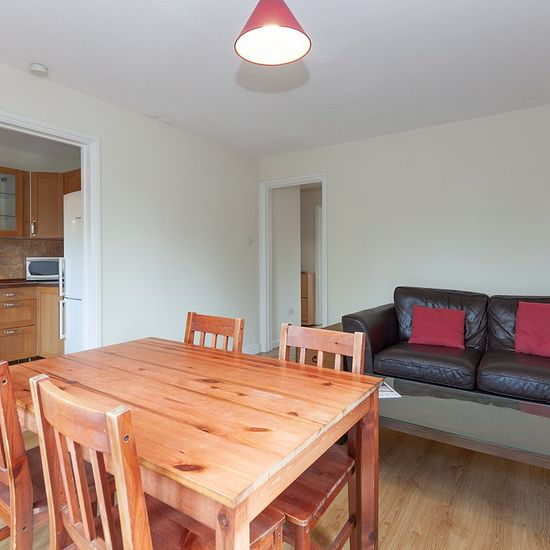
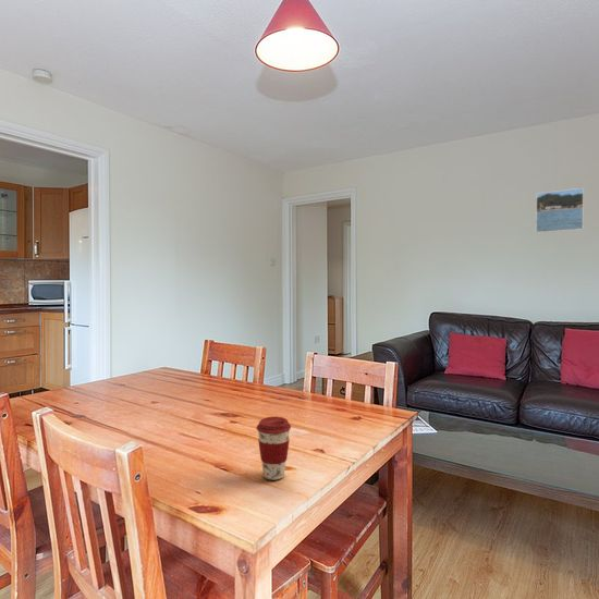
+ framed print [535,187,585,234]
+ coffee cup [255,415,292,481]
